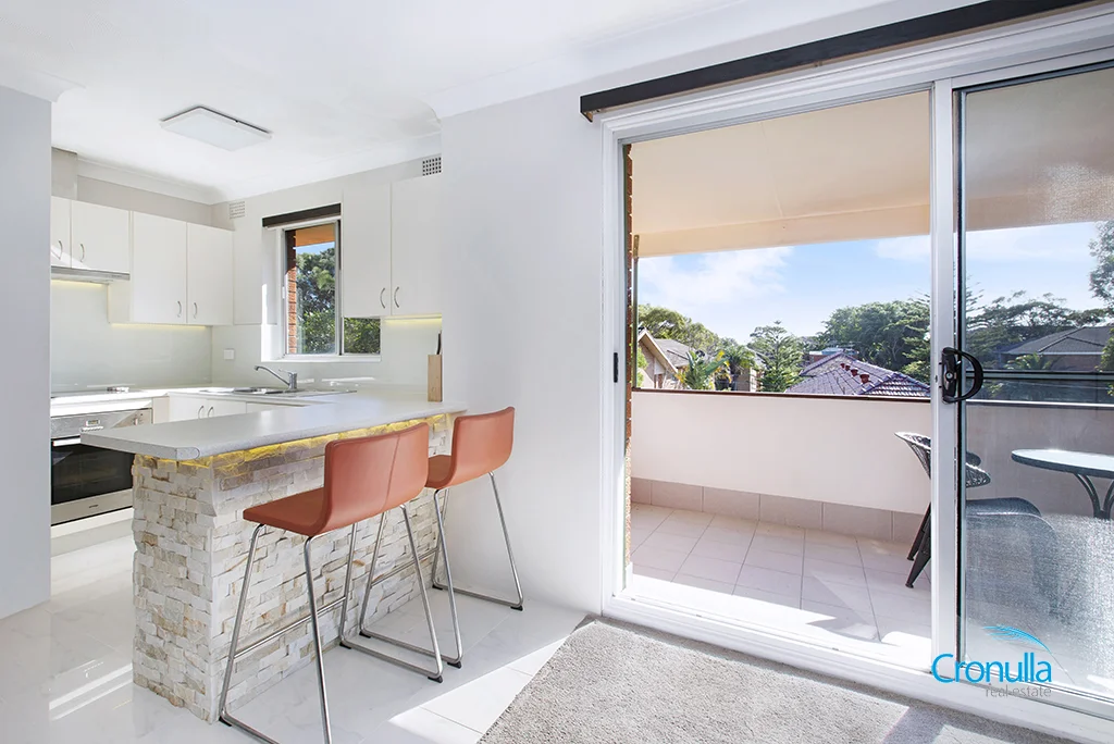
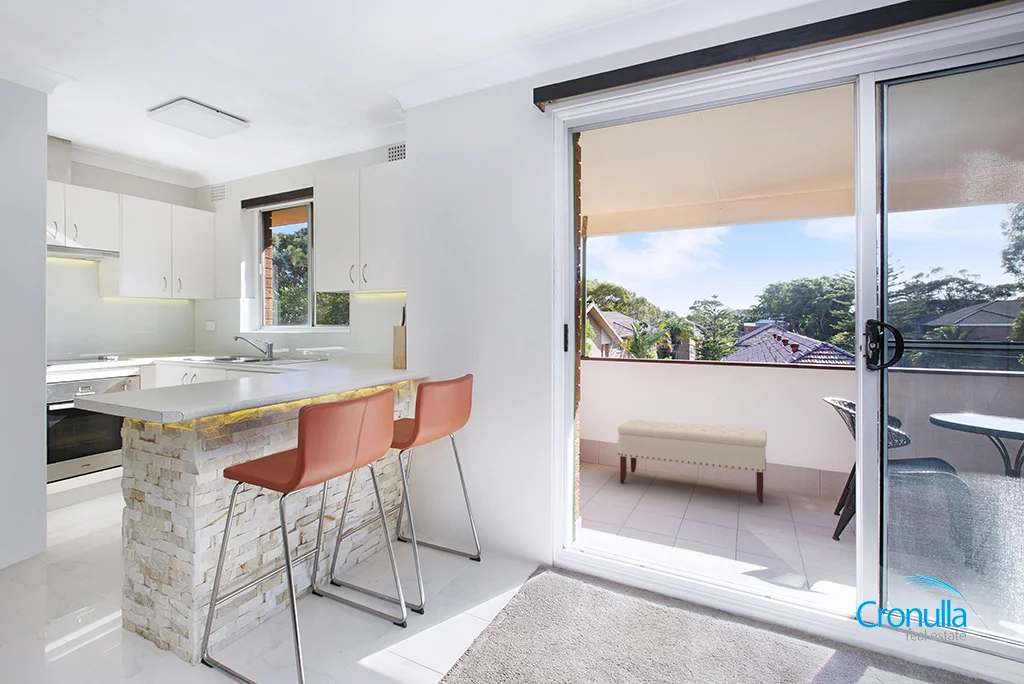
+ bench [617,419,768,504]
